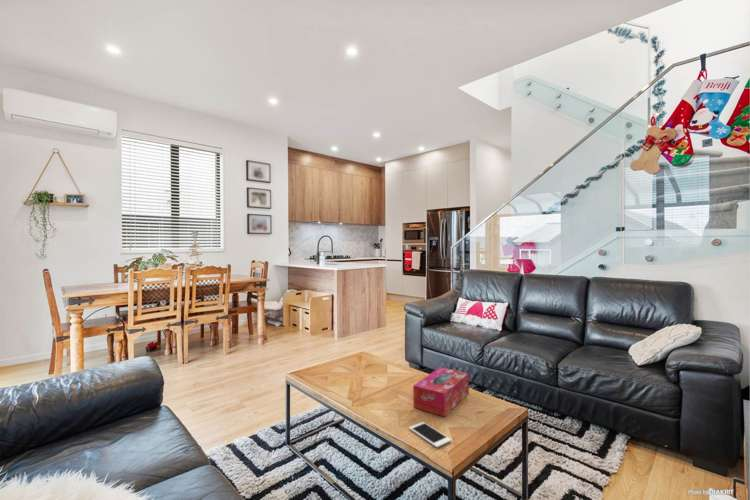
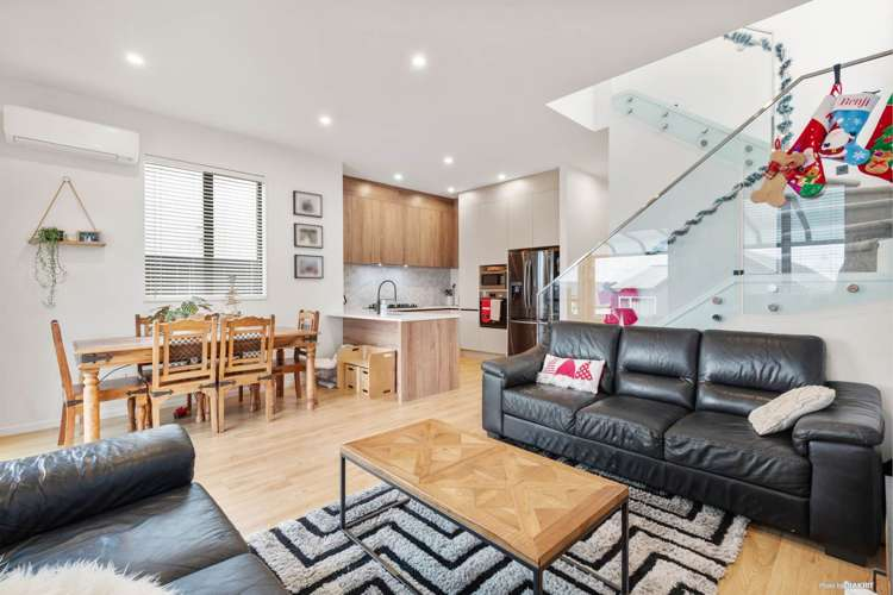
- tissue box [412,366,470,418]
- cell phone [408,421,452,448]
